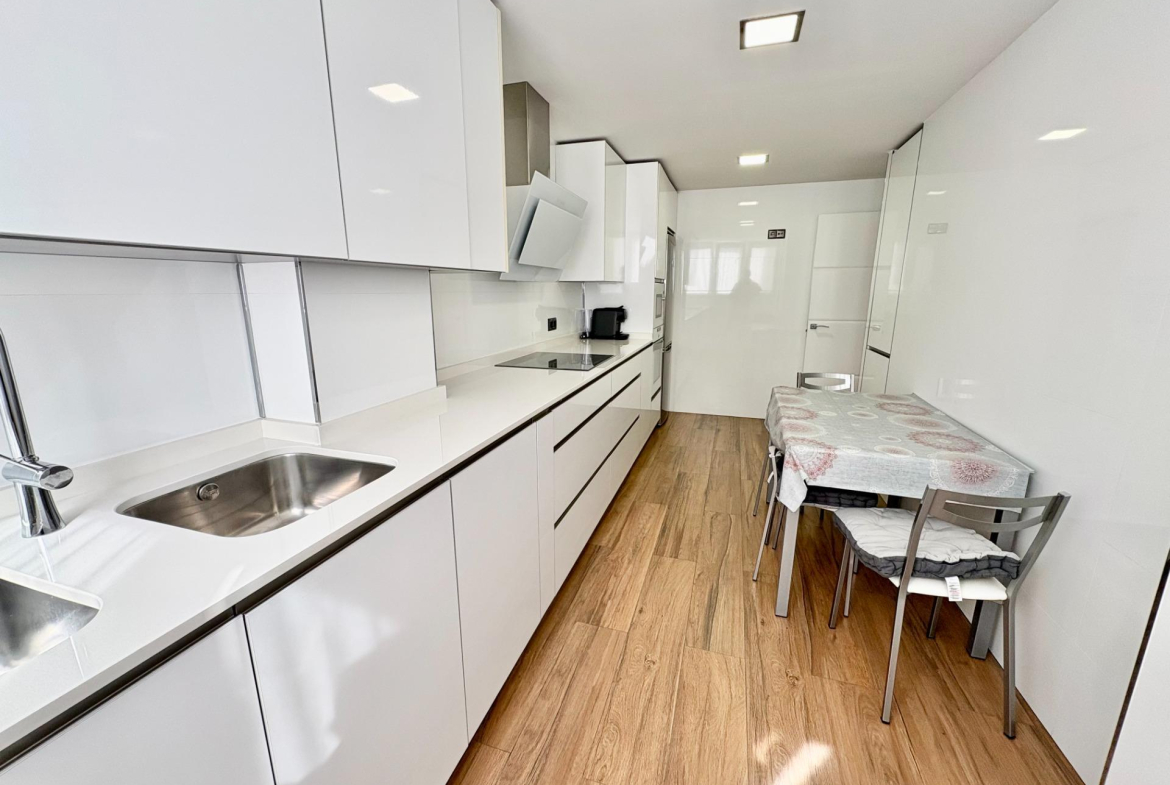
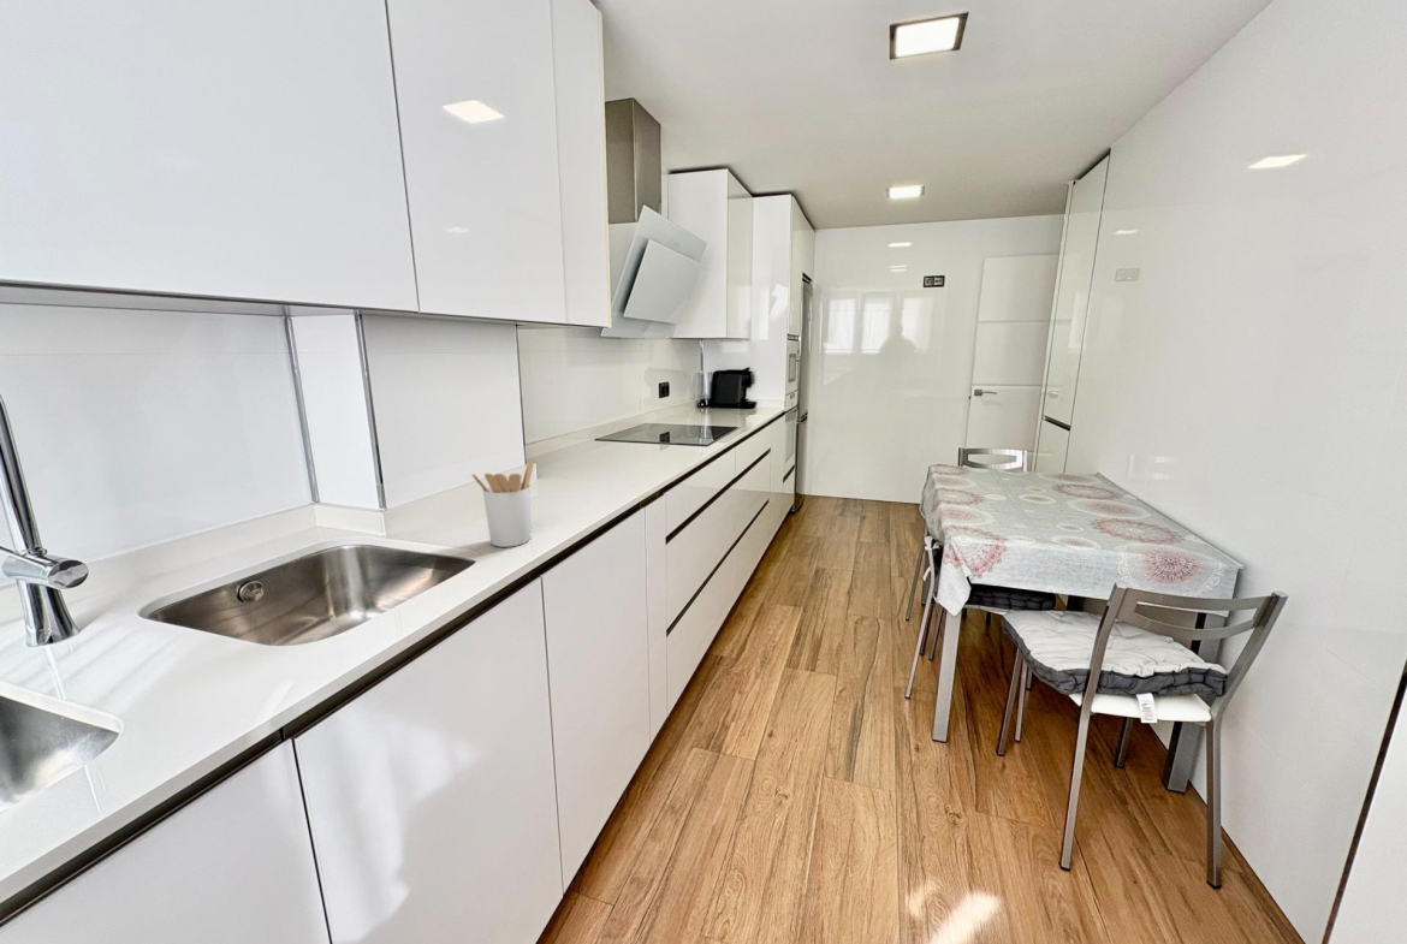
+ utensil holder [470,458,535,548]
